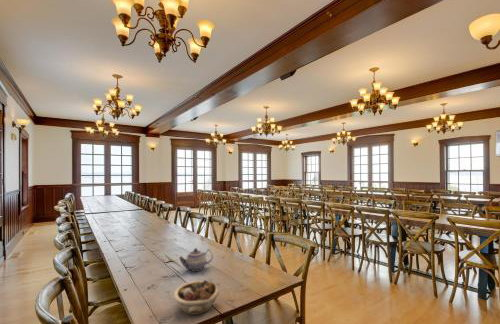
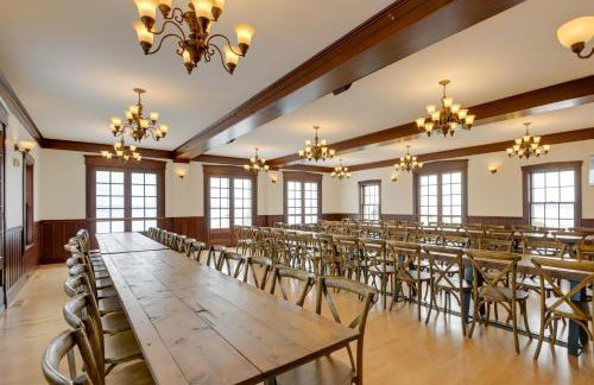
- succulent planter [173,279,220,316]
- teapot [178,247,214,273]
